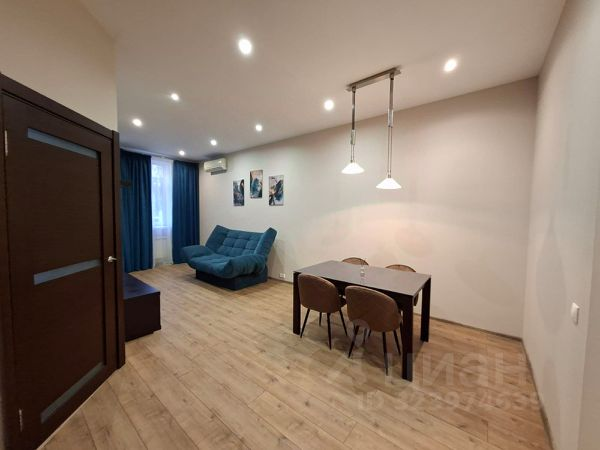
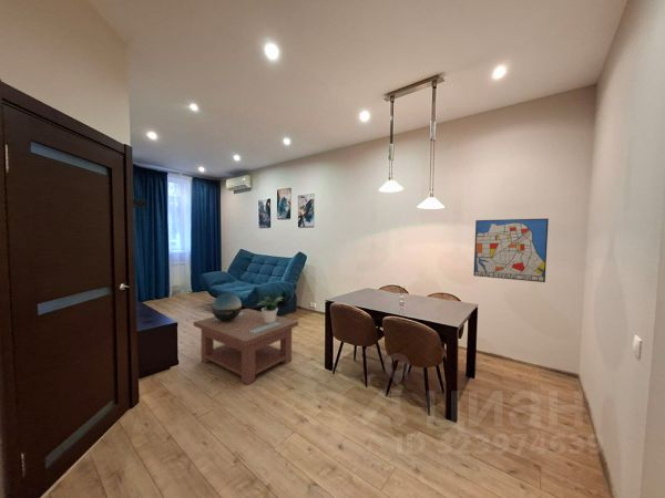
+ coffee table [193,308,299,386]
+ potted plant [256,295,286,323]
+ wall art [472,218,550,283]
+ decorative globe [211,292,243,321]
